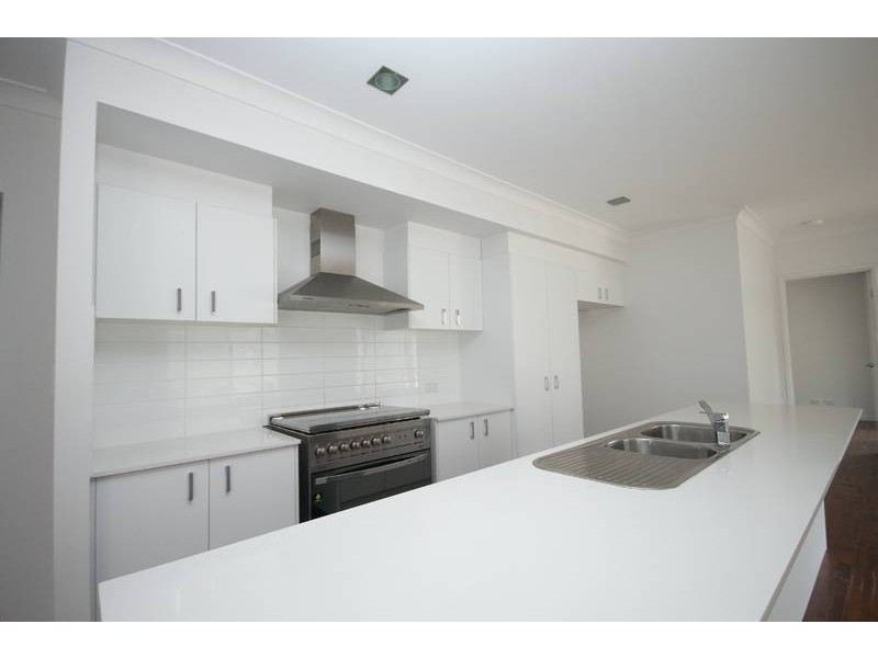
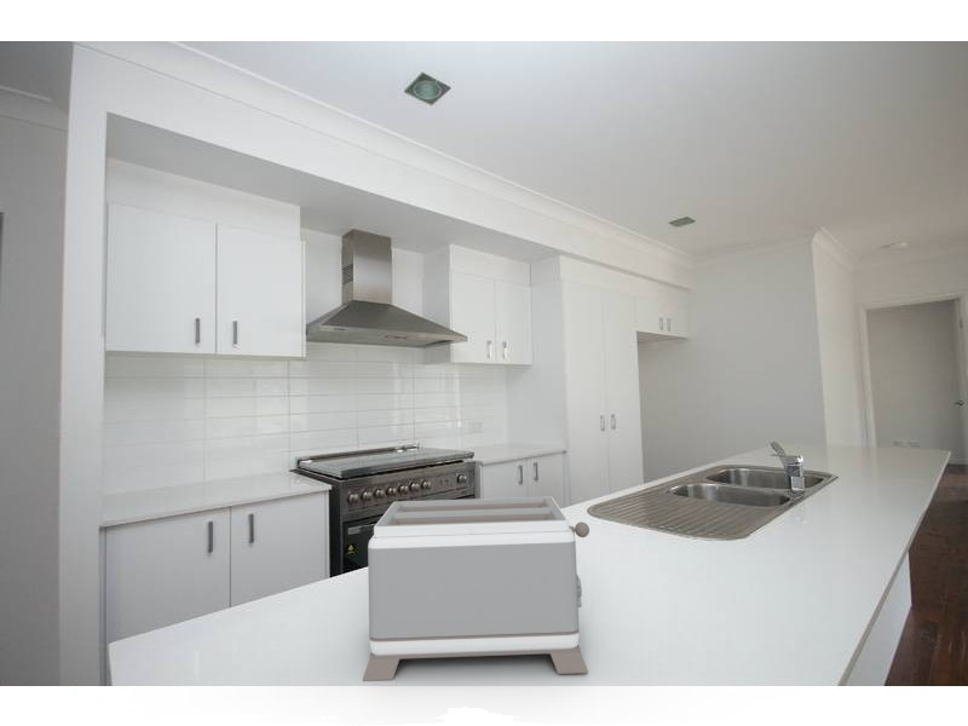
+ toaster [362,496,590,682]
